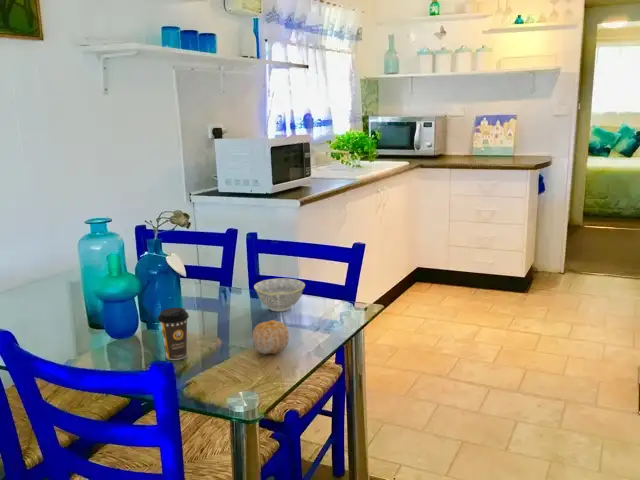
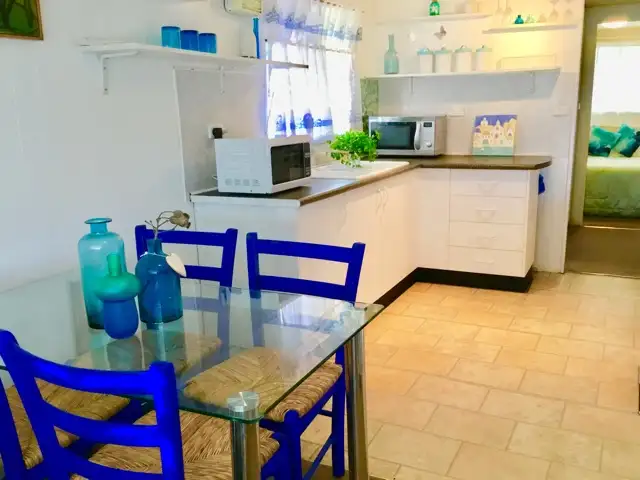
- bowl [253,278,306,312]
- coffee cup [157,307,190,361]
- fruit [251,319,290,355]
